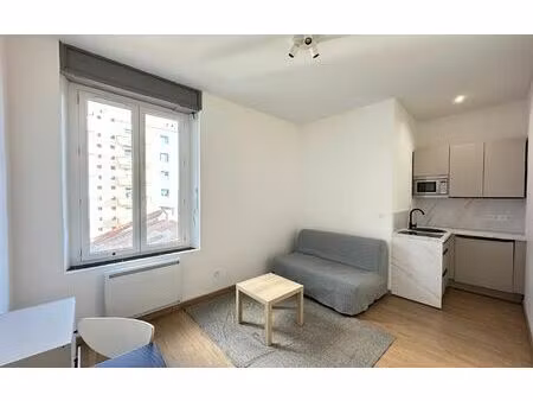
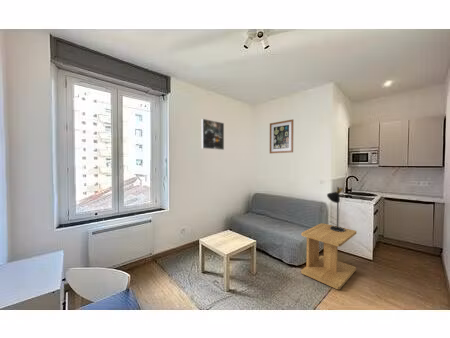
+ wall art [269,118,294,154]
+ table lamp [326,186,345,232]
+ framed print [200,118,225,151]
+ side table [300,222,357,290]
